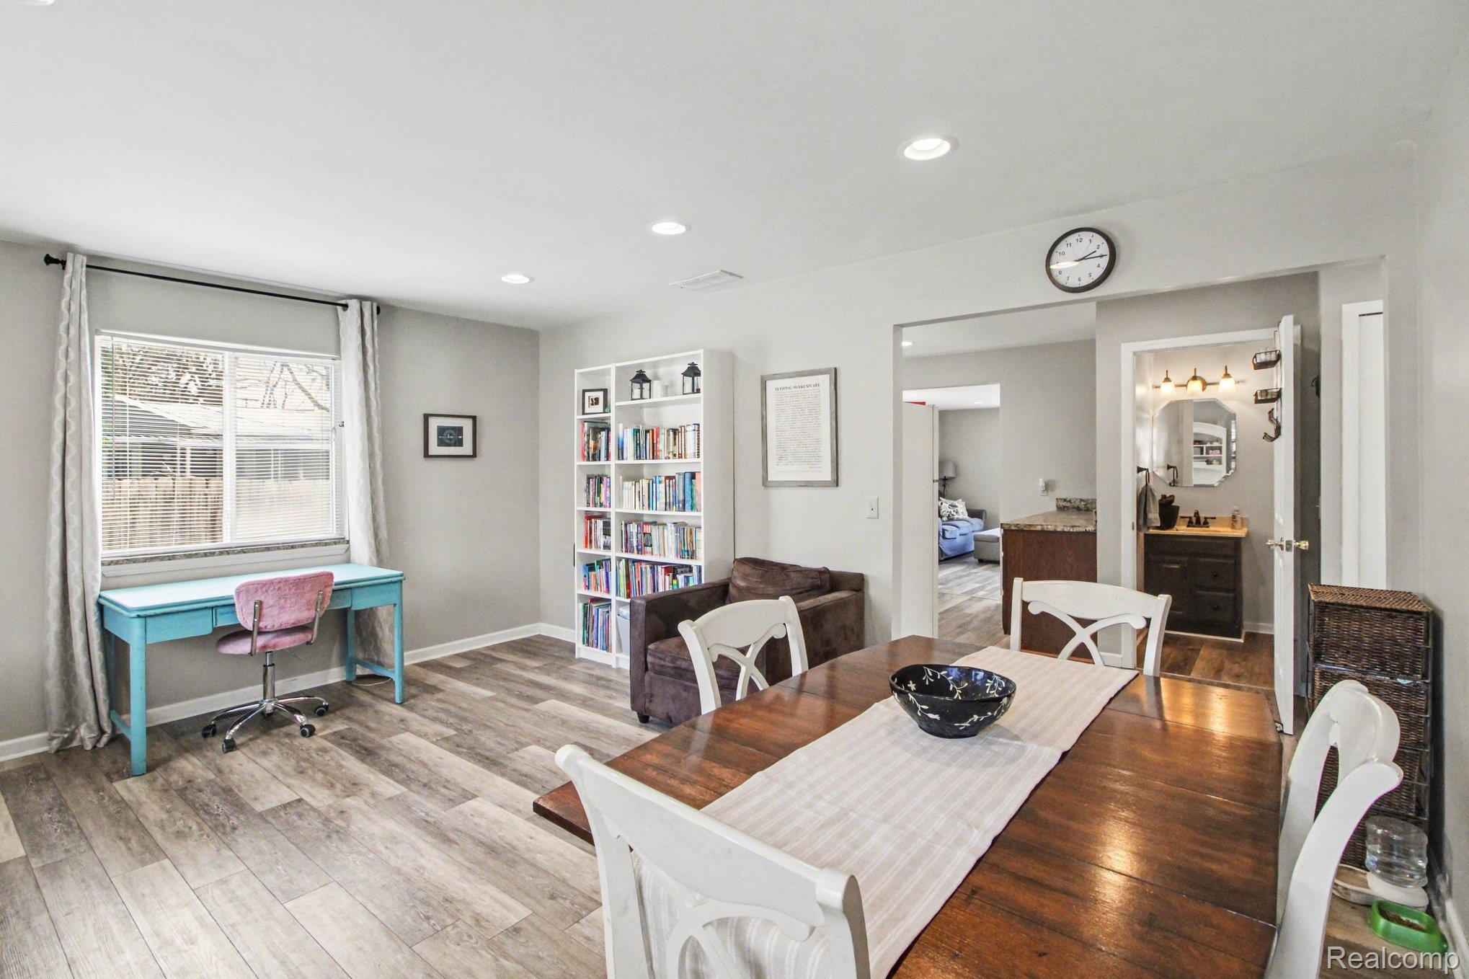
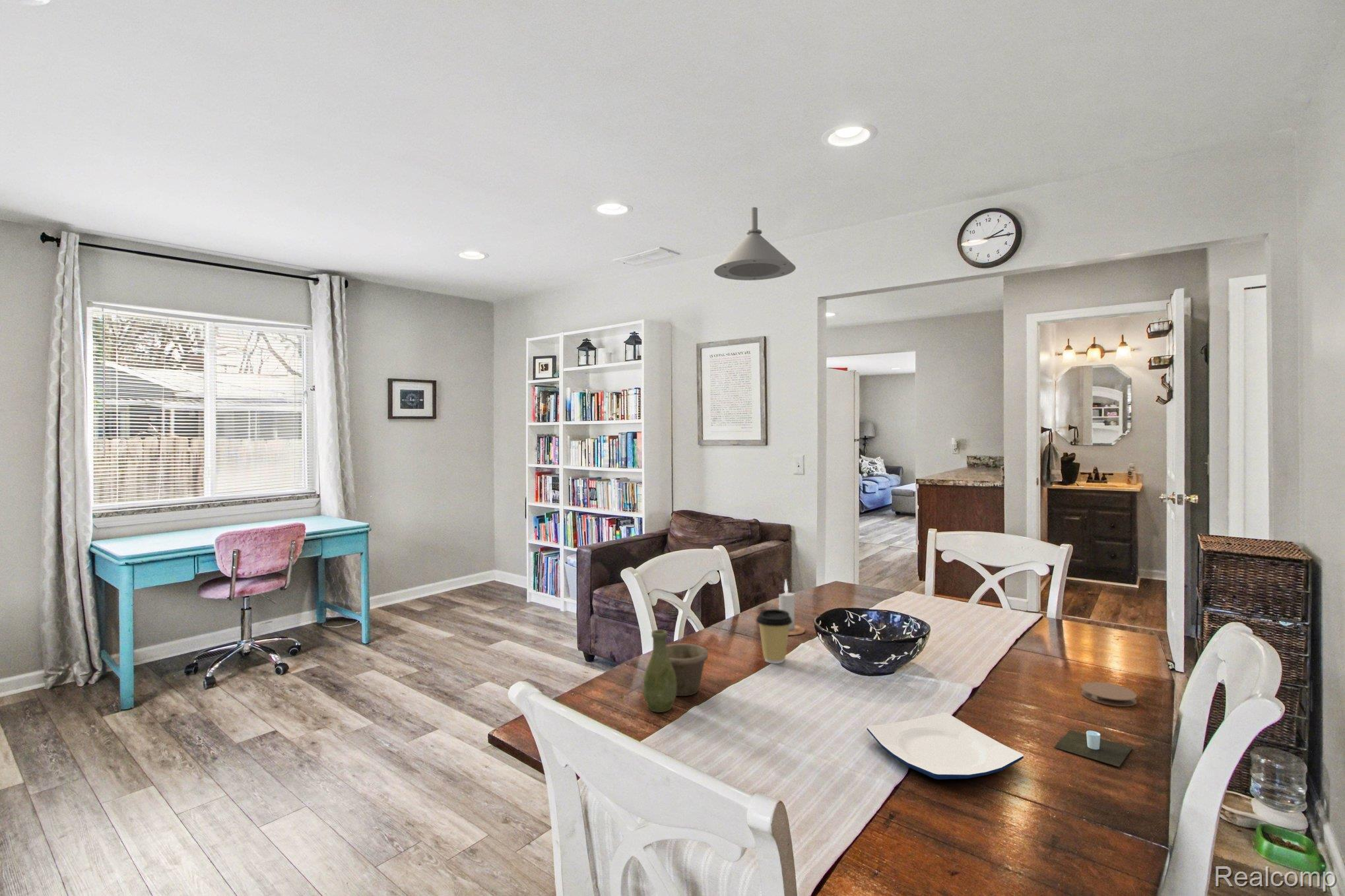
+ pendant light [713,207,797,281]
+ coffee cup [756,608,792,664]
+ coaster [1080,682,1138,707]
+ vase [643,629,709,713]
+ cup [1053,730,1133,767]
+ plate [866,712,1024,780]
+ candle [778,578,806,636]
